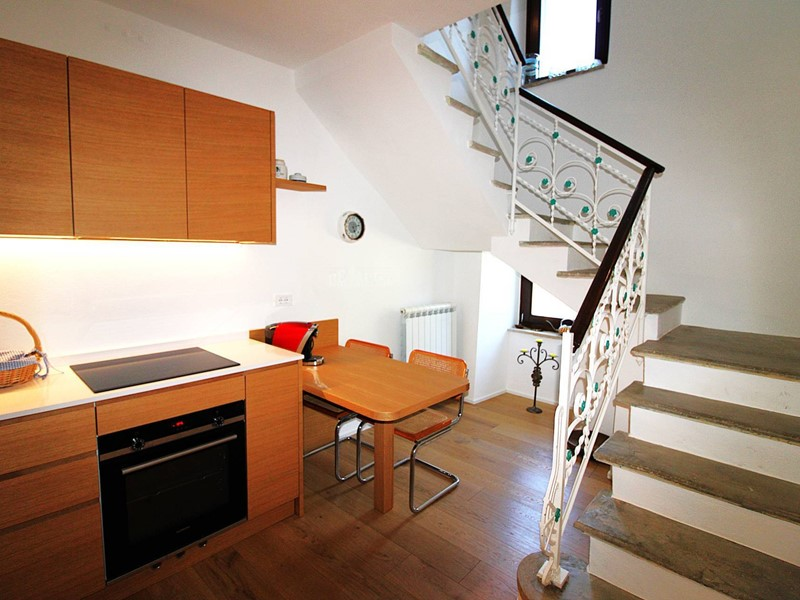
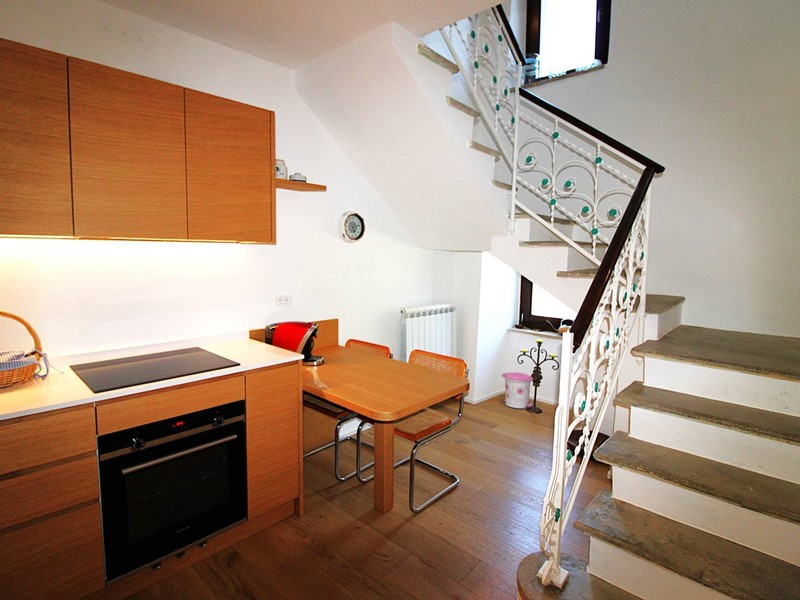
+ trash can [501,371,534,410]
